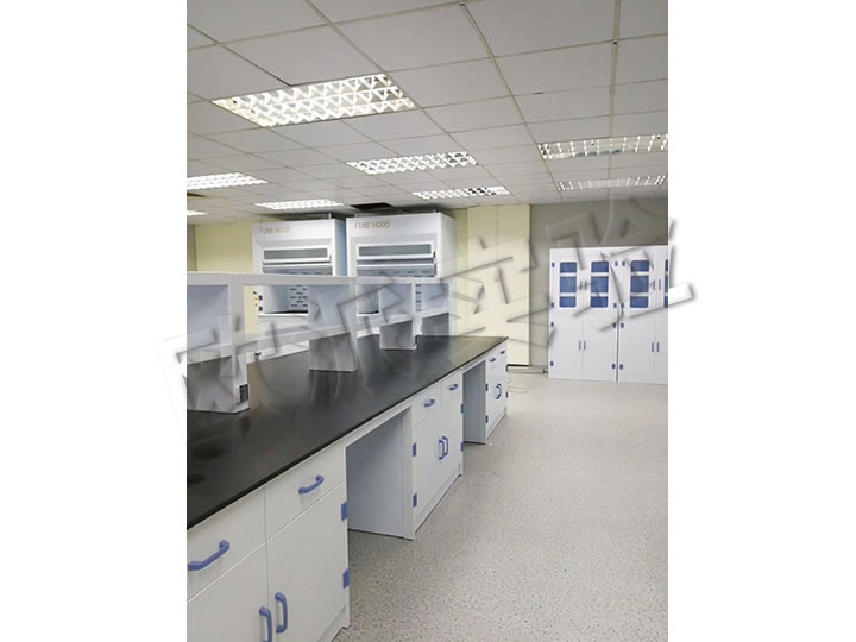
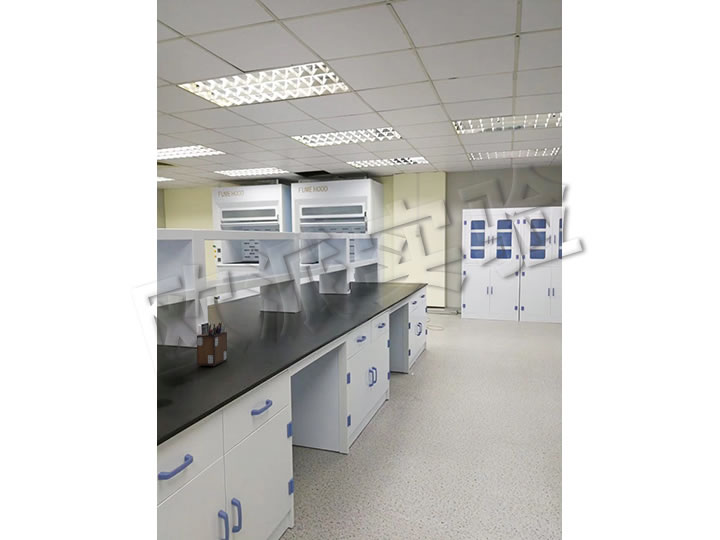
+ desk organizer [196,321,228,367]
